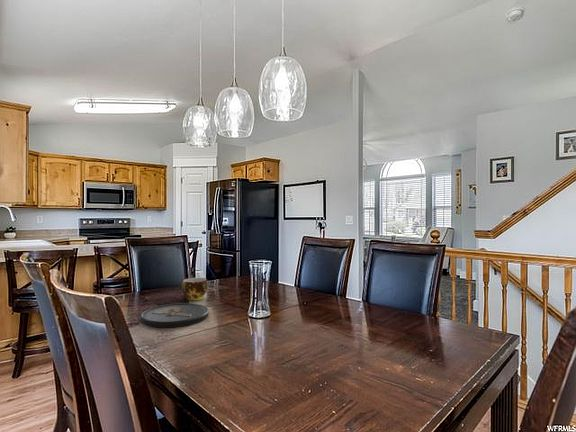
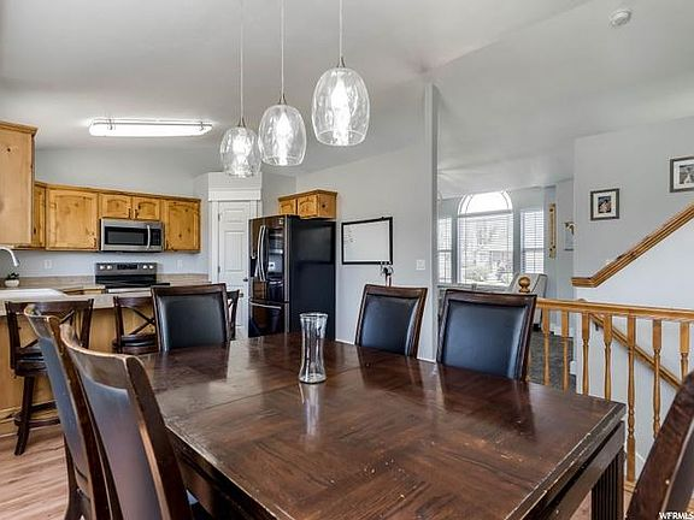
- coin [139,302,210,329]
- cup [181,277,208,302]
